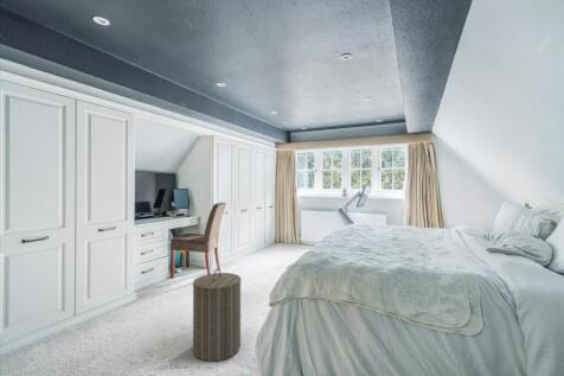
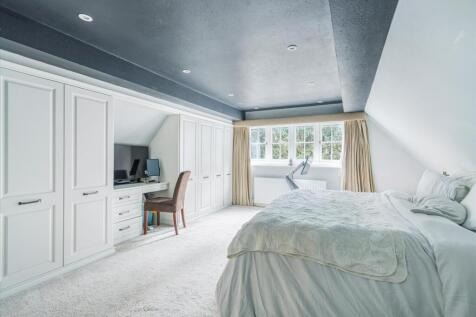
- laundry hamper [192,267,242,363]
